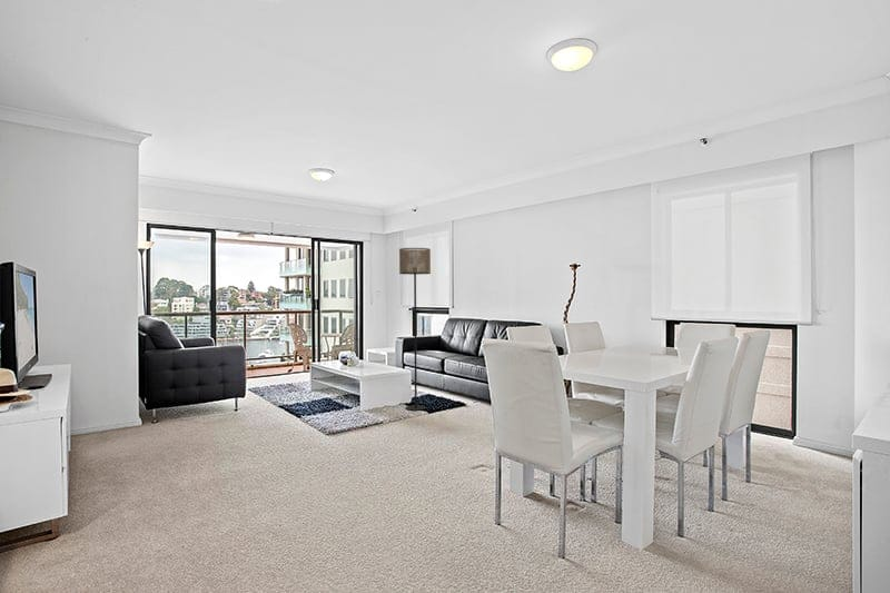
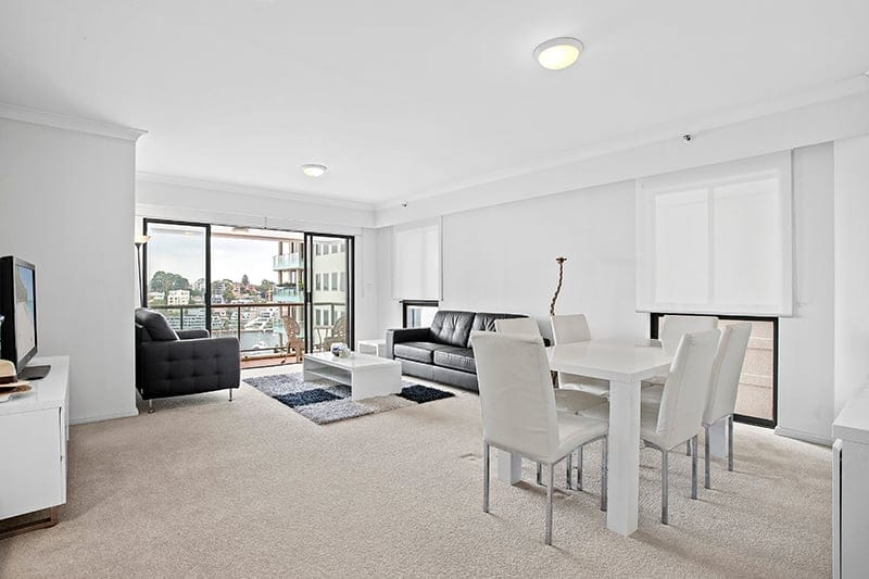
- floor lamp [398,247,432,412]
